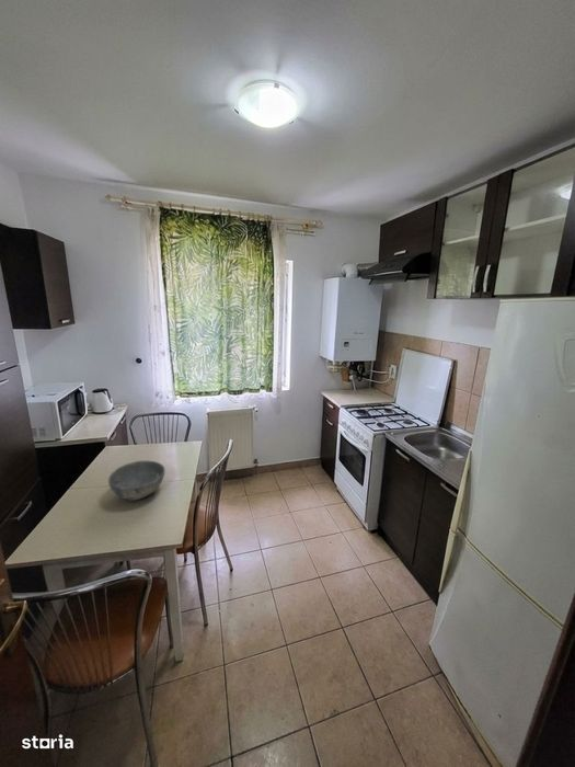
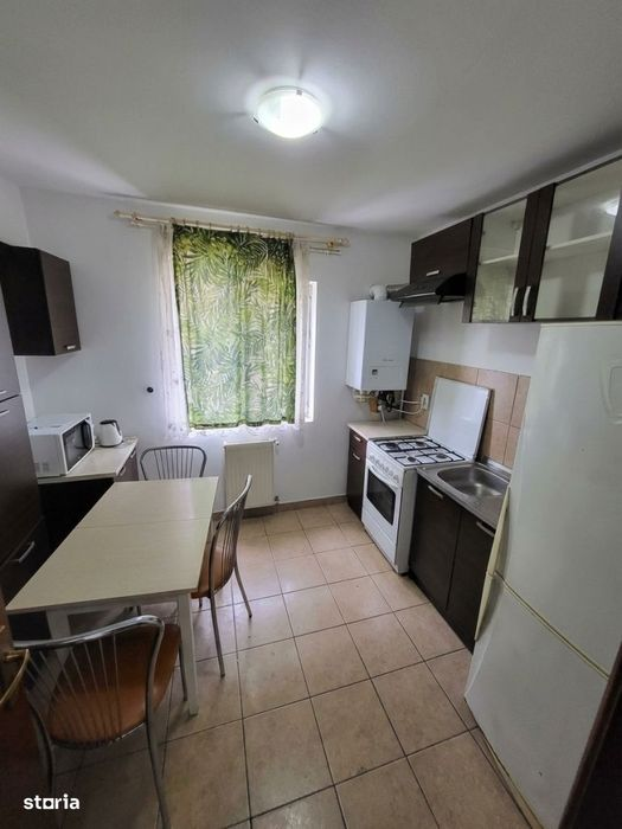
- bowl [107,459,166,502]
